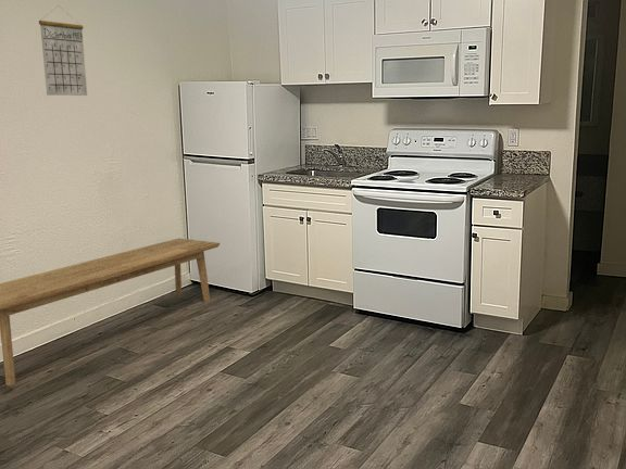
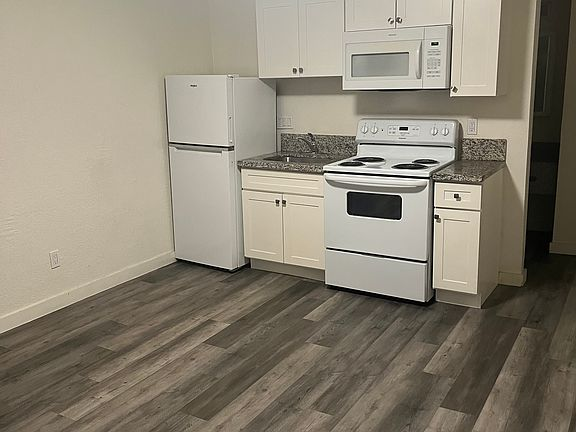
- bench [0,238,221,386]
- calendar [38,4,88,97]
